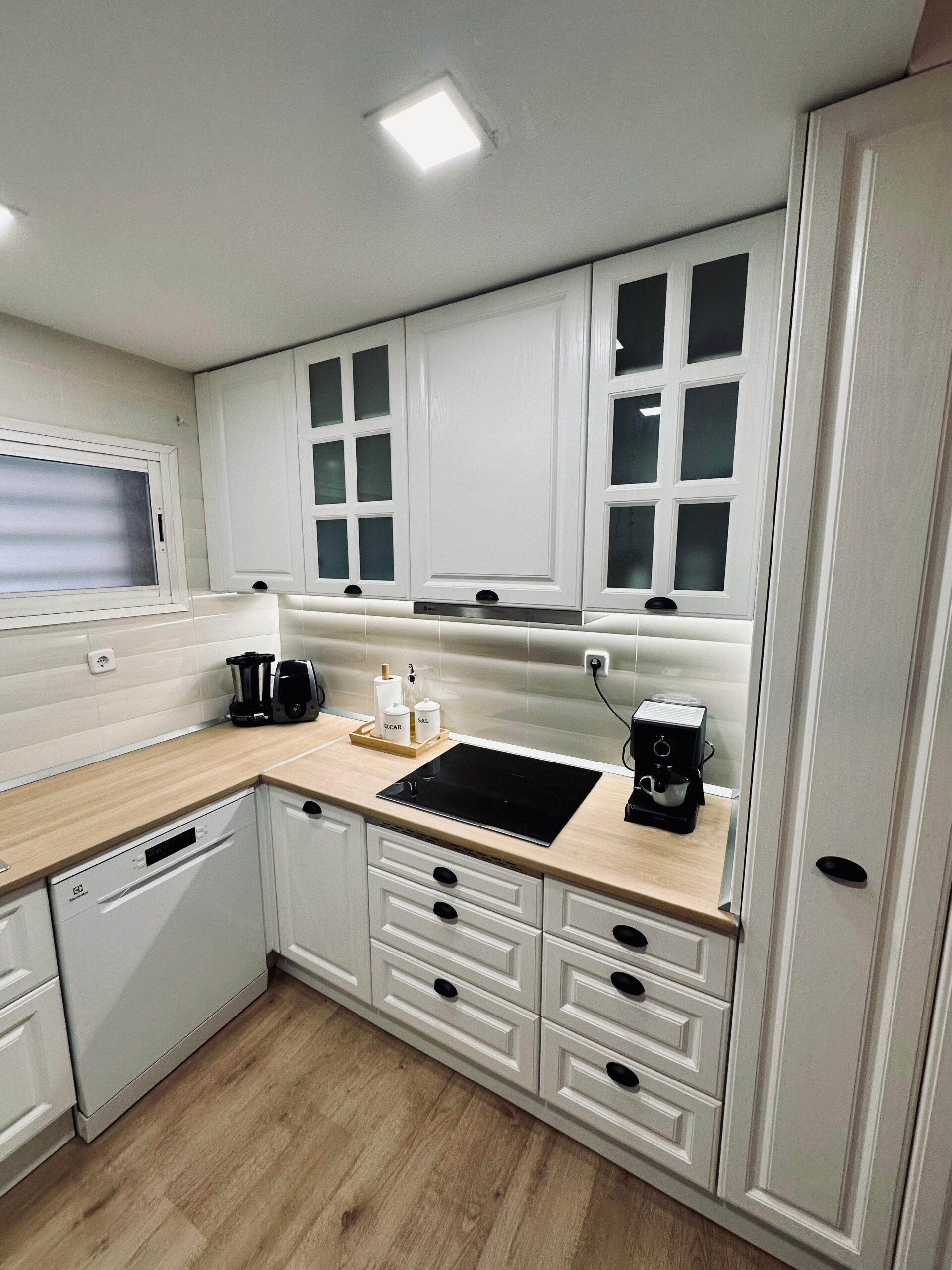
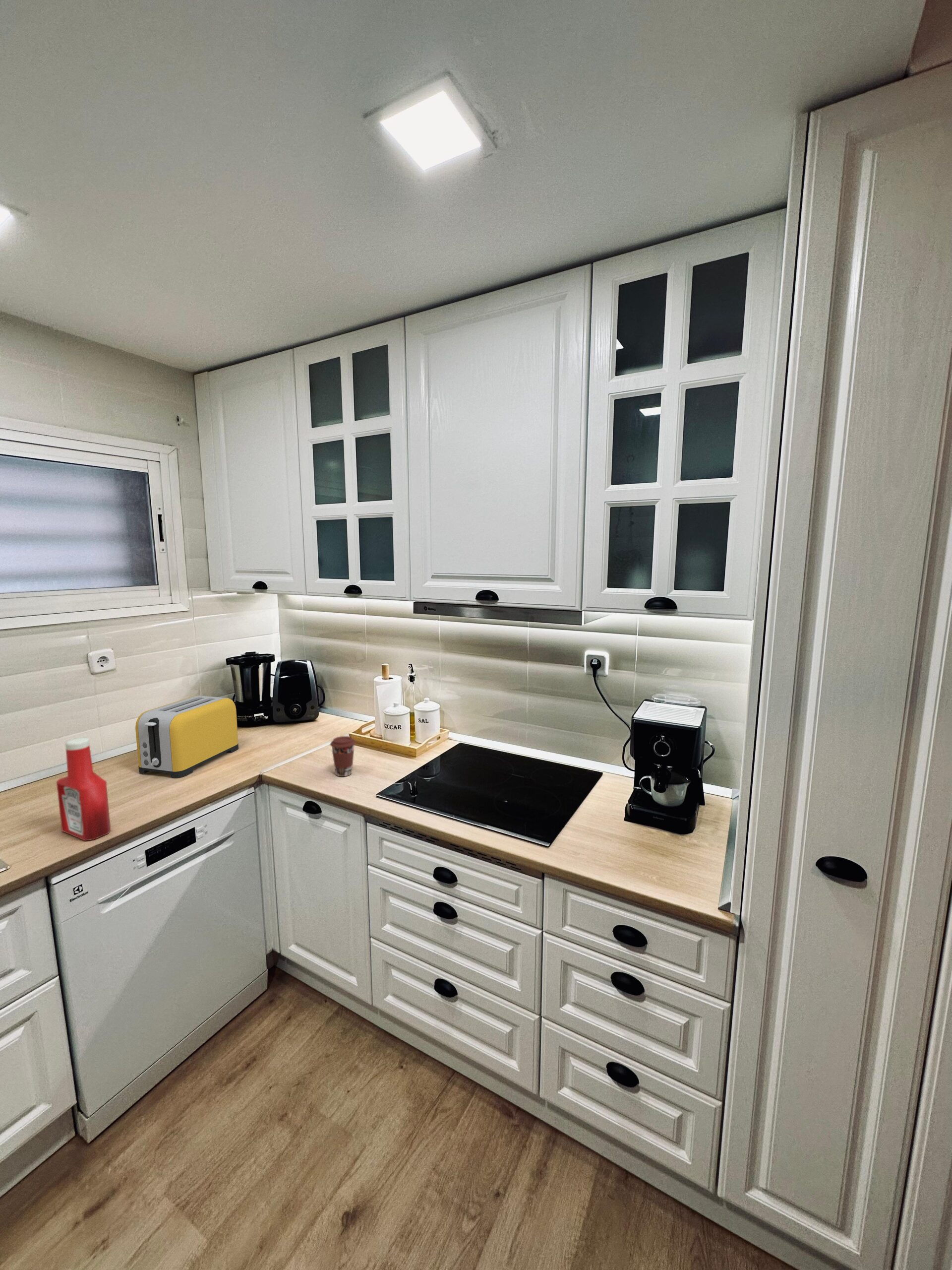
+ coffee cup [330,736,356,777]
+ soap bottle [56,737,112,841]
+ toaster [135,695,239,778]
